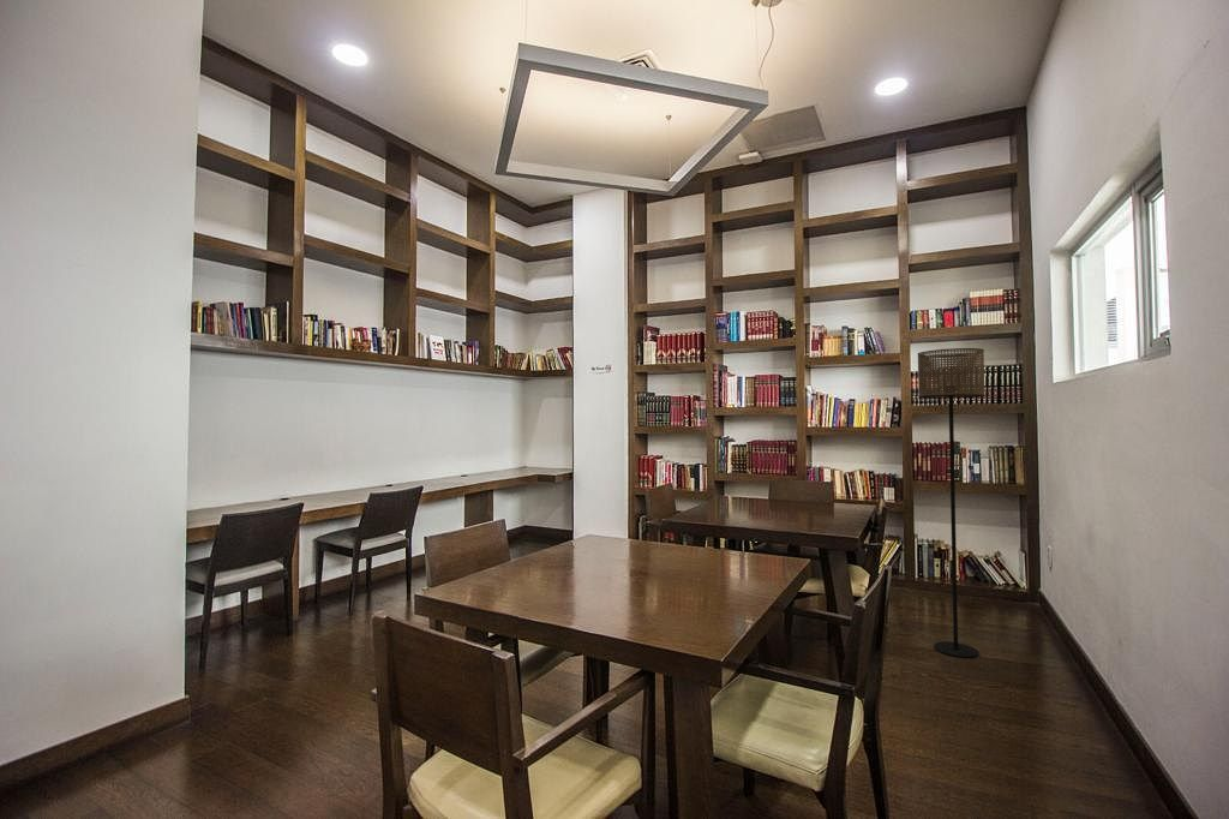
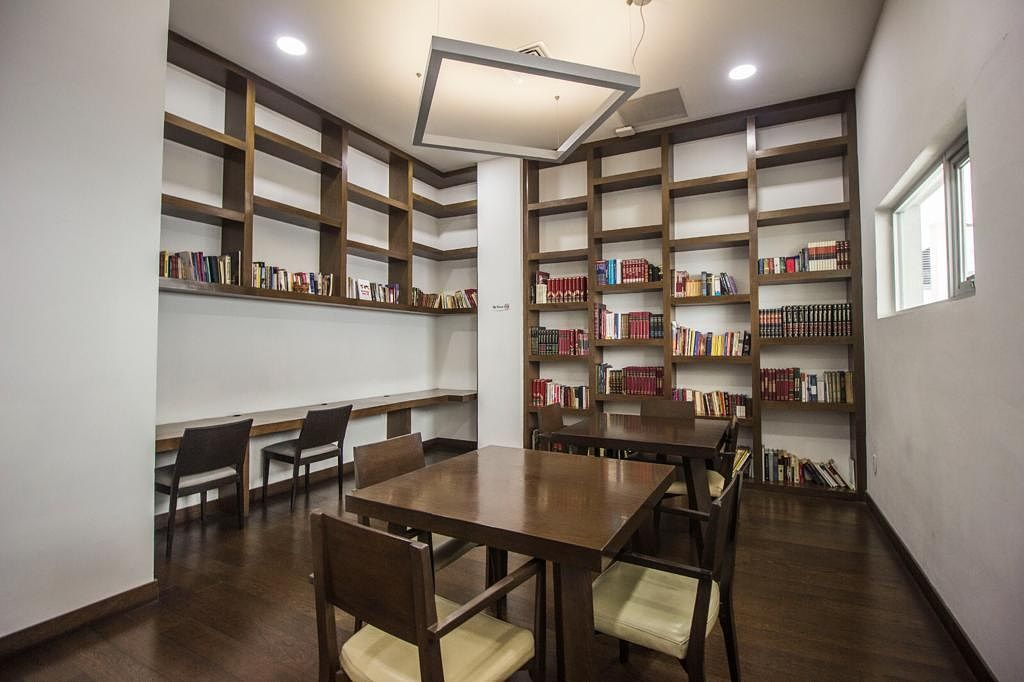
- floor lamp [917,347,987,659]
